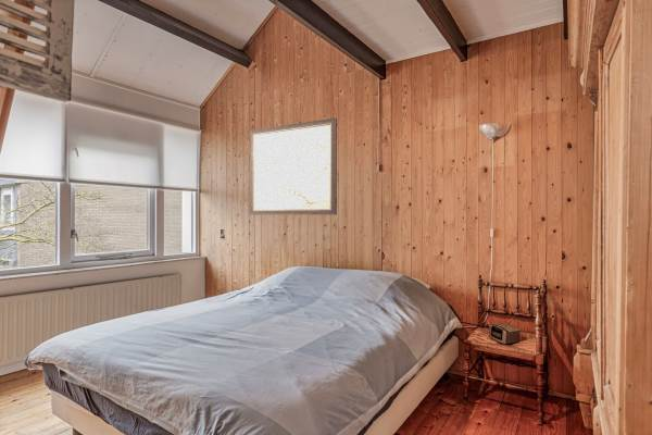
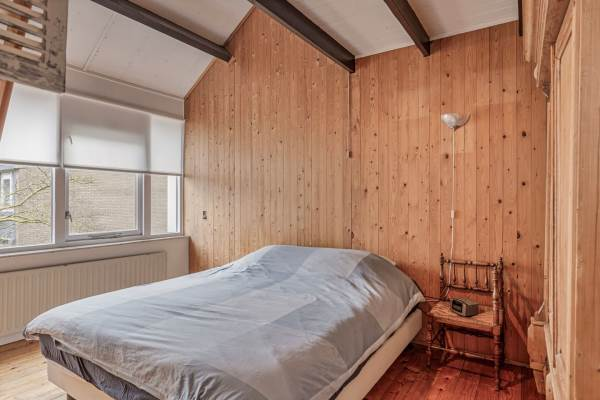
- wall art [249,116,338,216]
